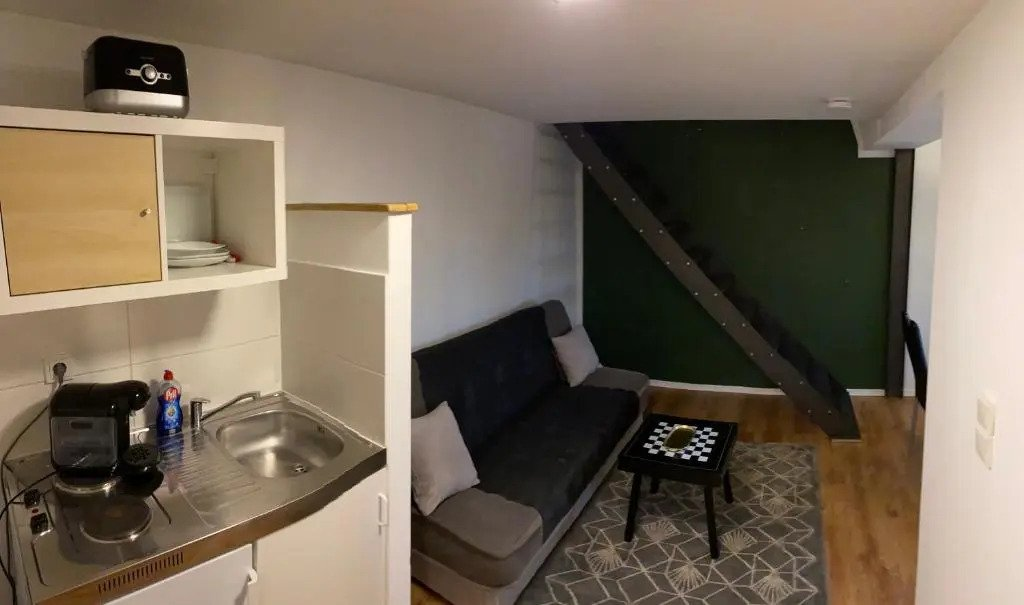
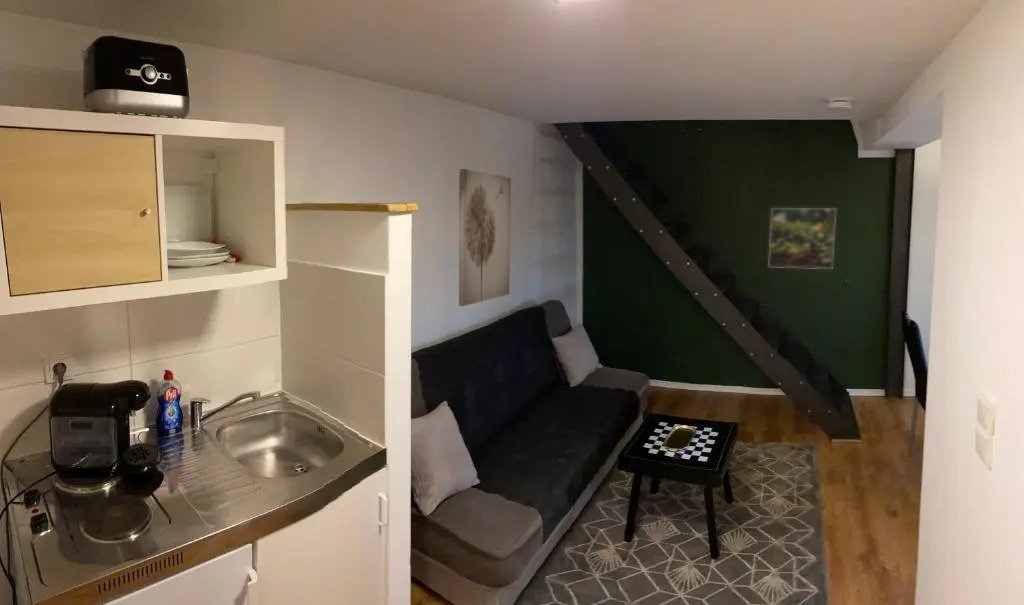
+ wall art [458,168,512,307]
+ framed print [767,207,837,270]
